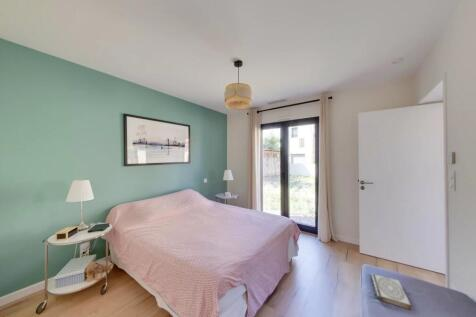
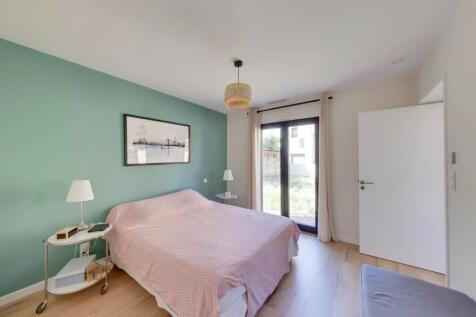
- book [370,273,412,311]
